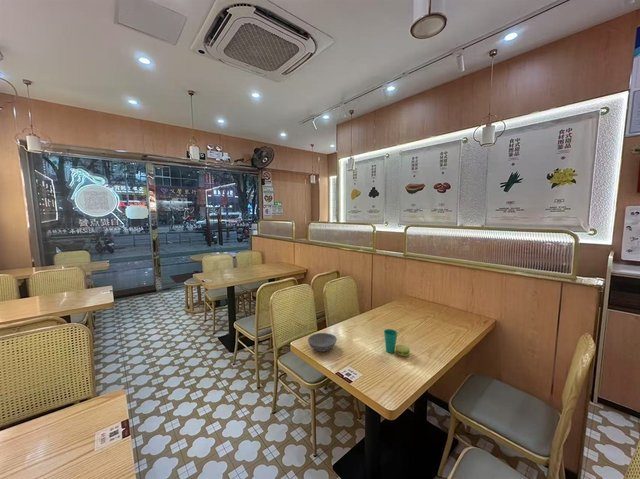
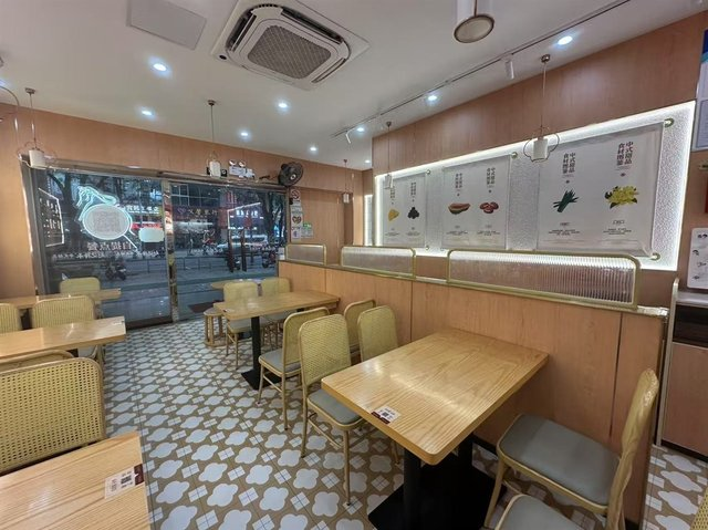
- bowl [307,332,338,353]
- cup [383,328,411,357]
